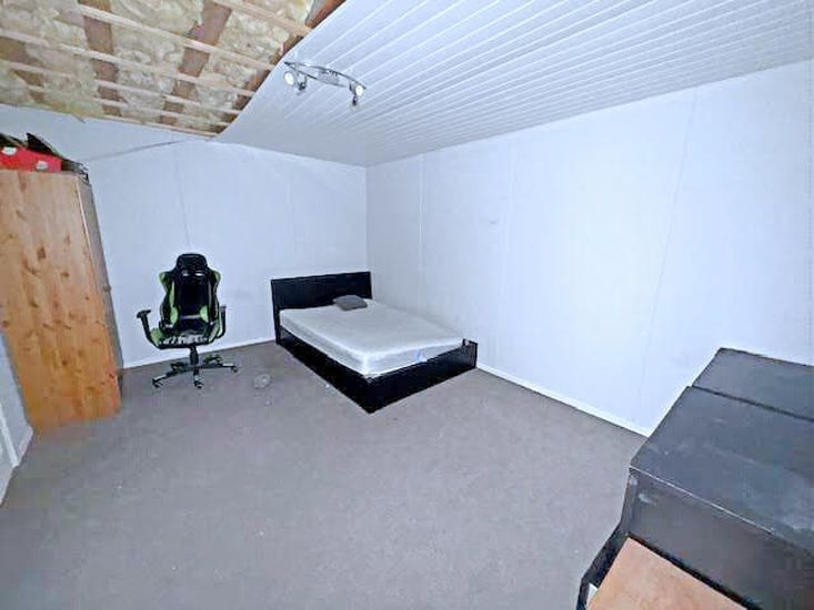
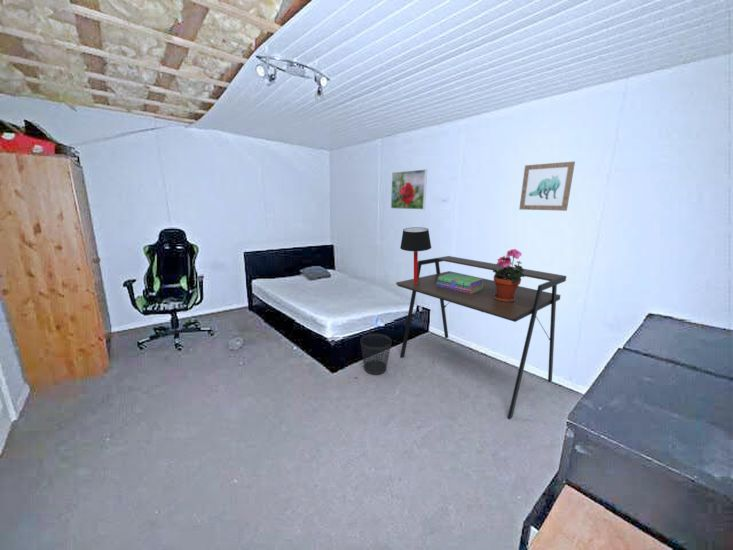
+ potted plant [492,248,526,302]
+ stack of books [436,273,484,294]
+ wall art [518,160,576,212]
+ table lamp [399,226,432,284]
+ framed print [390,168,428,211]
+ wastebasket [359,333,393,376]
+ desk [395,255,567,420]
